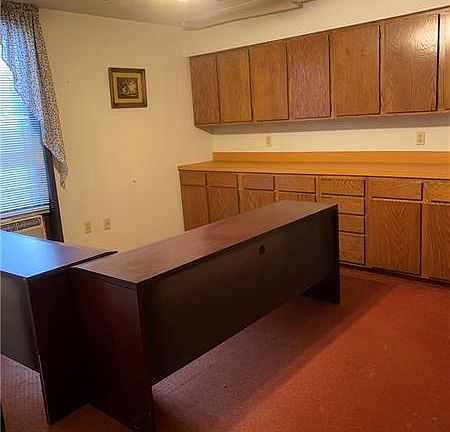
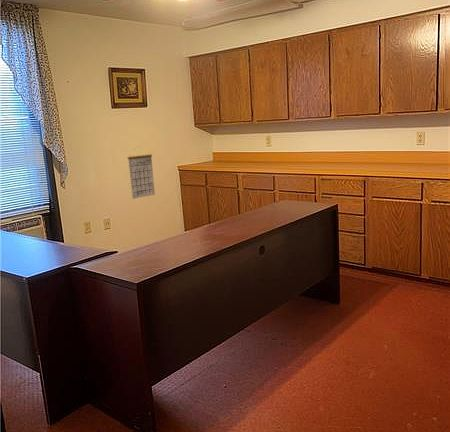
+ calendar [127,145,156,200]
